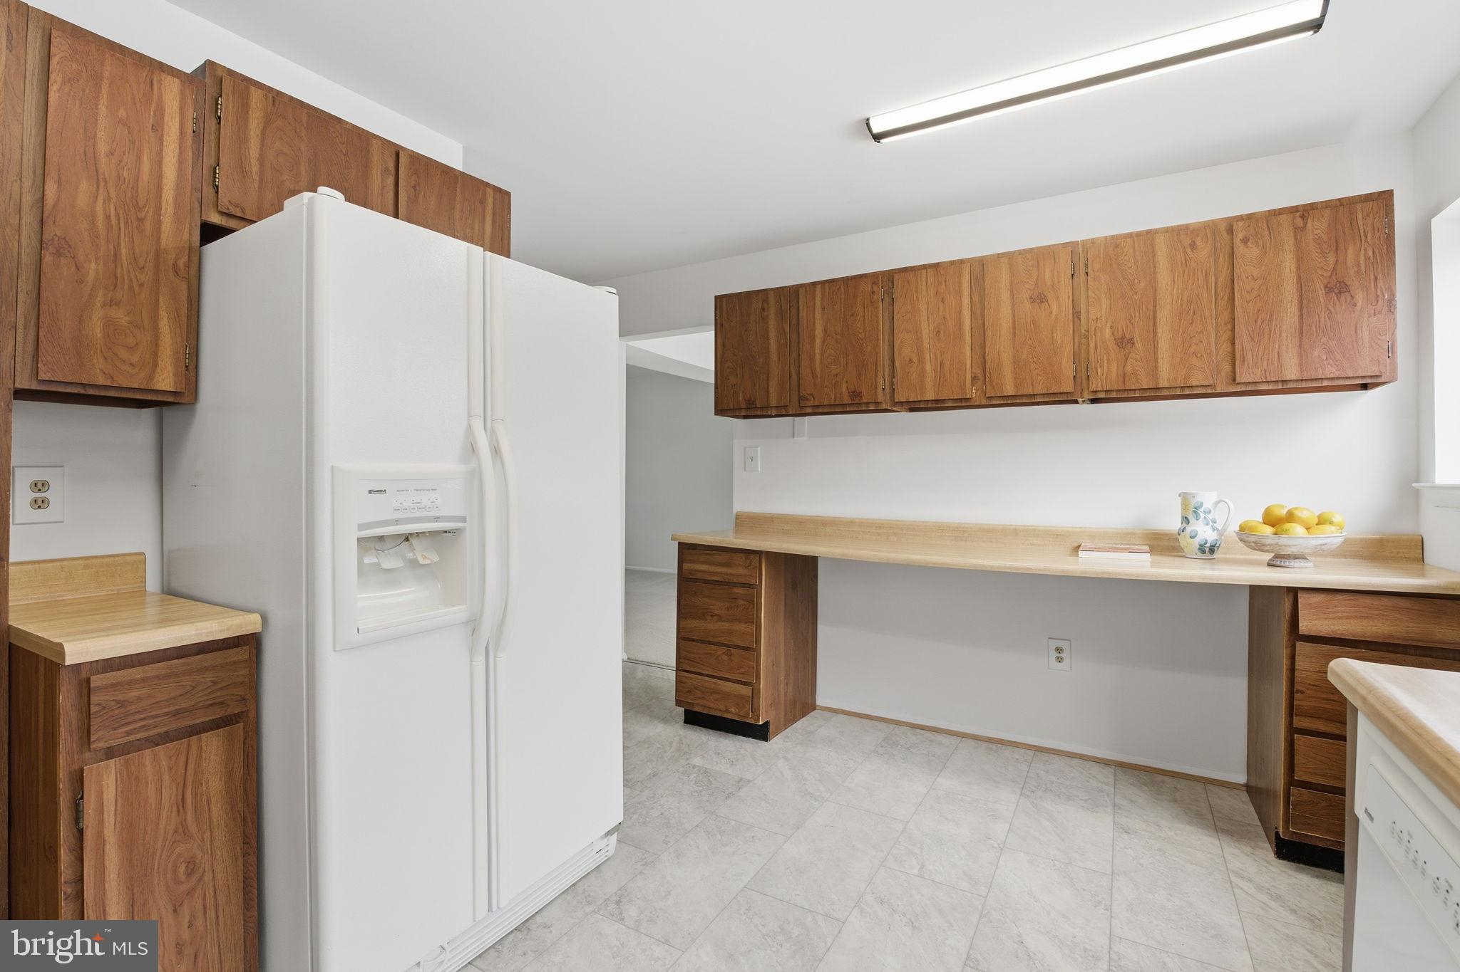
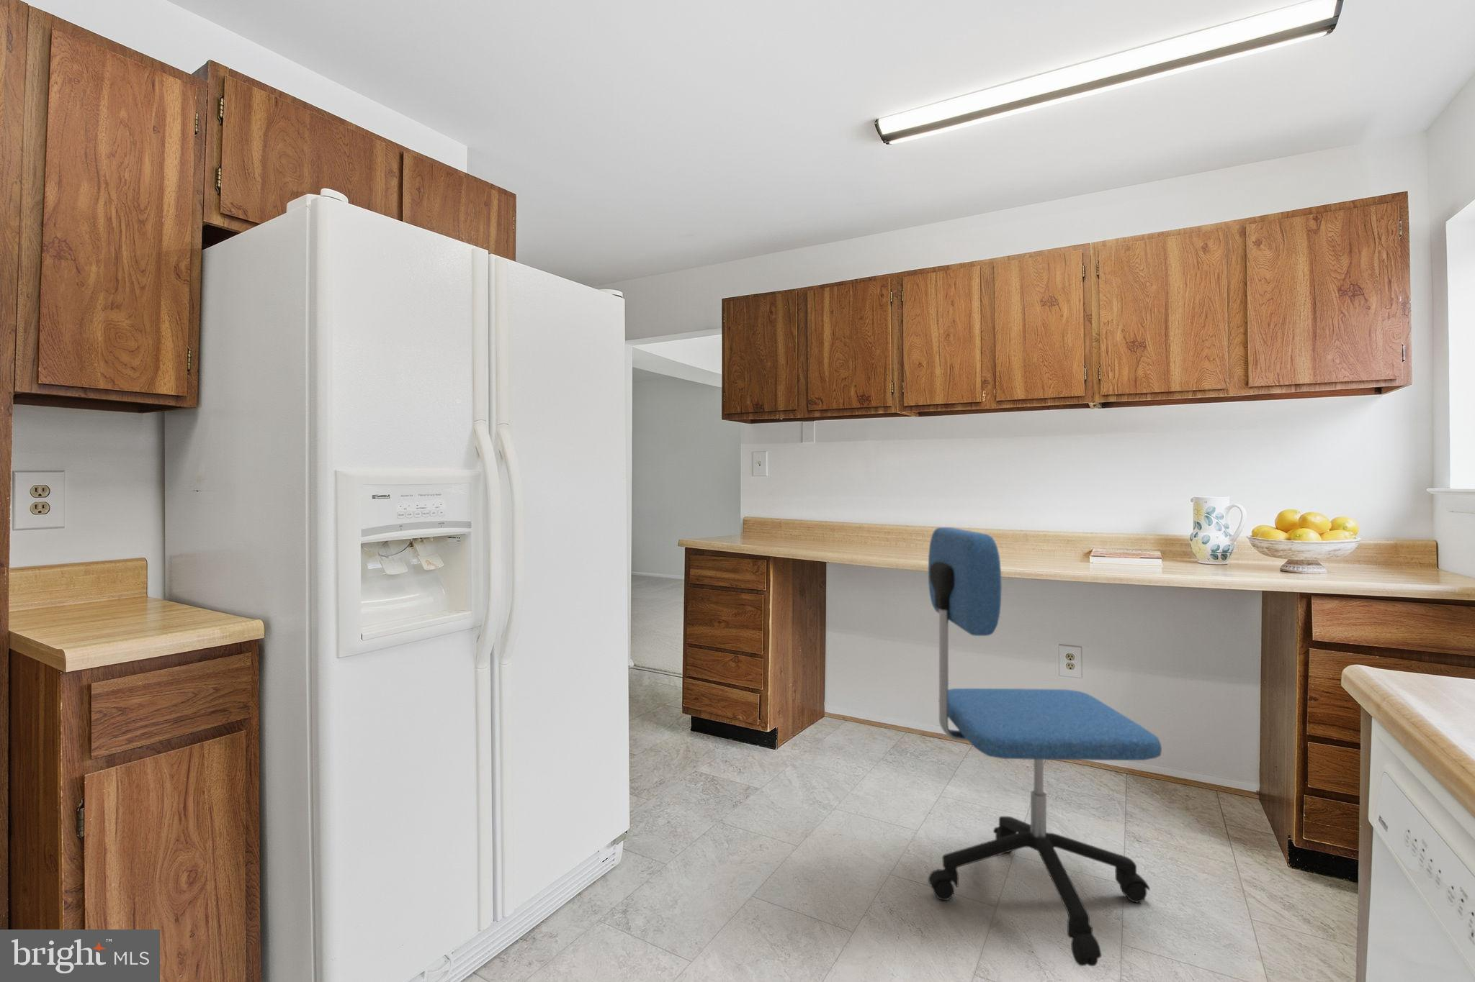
+ office chair [928,526,1162,967]
